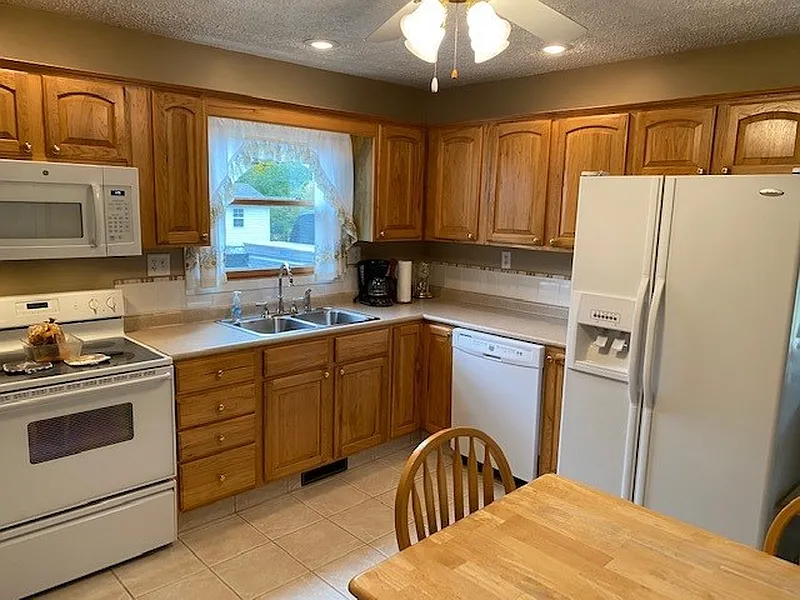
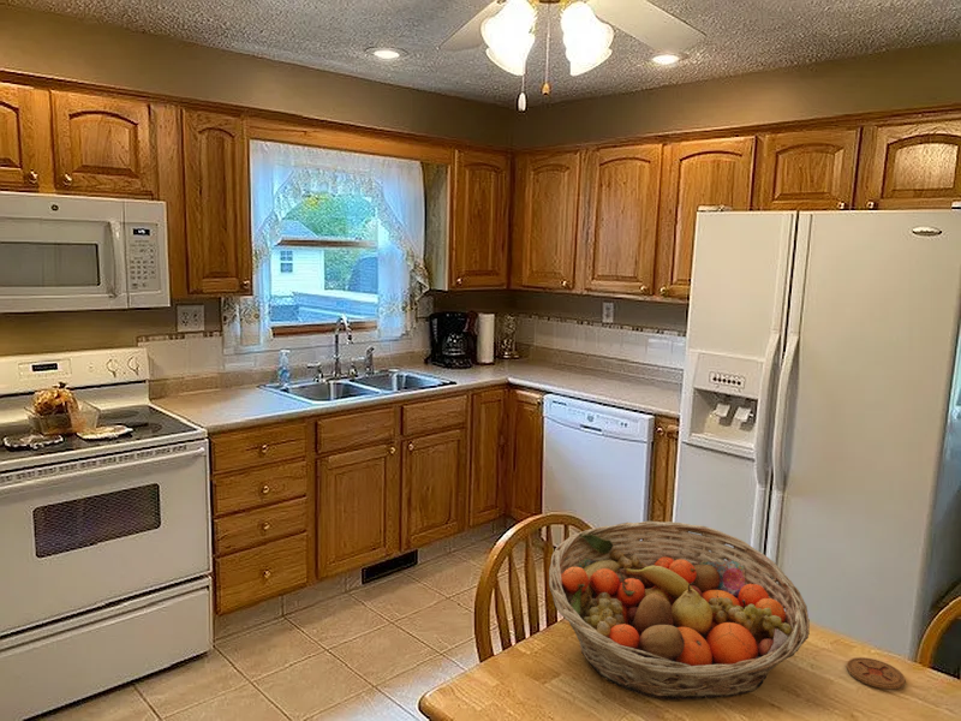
+ fruit basket [548,520,811,701]
+ coaster [846,656,907,690]
